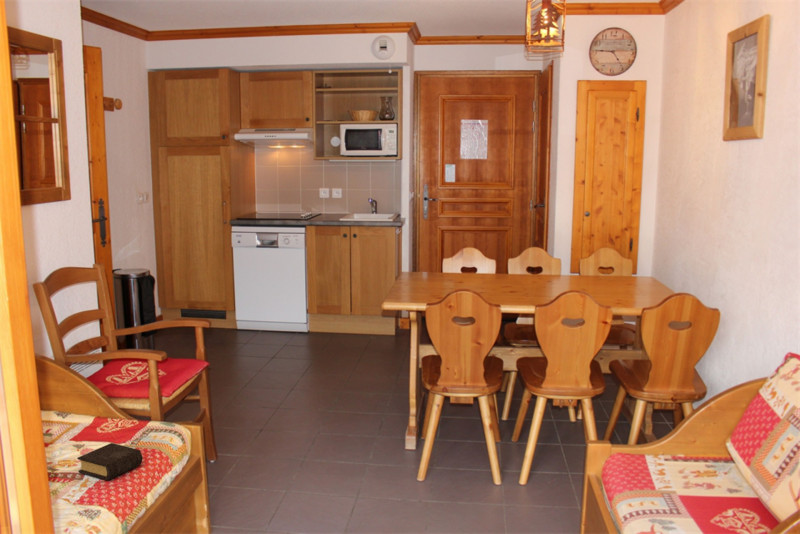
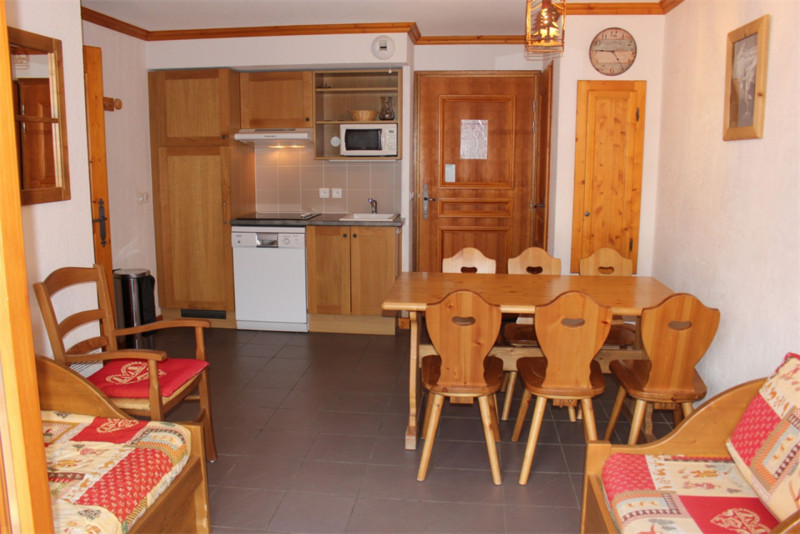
- book [76,442,144,482]
